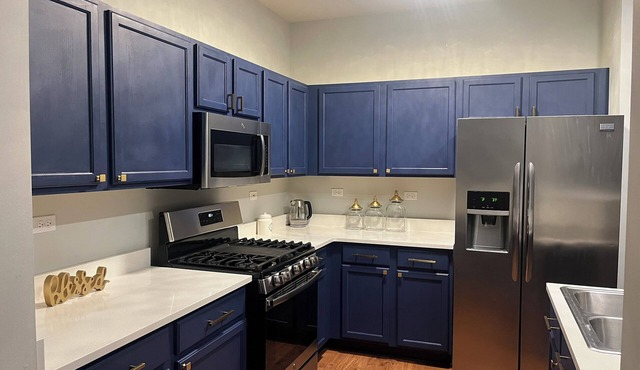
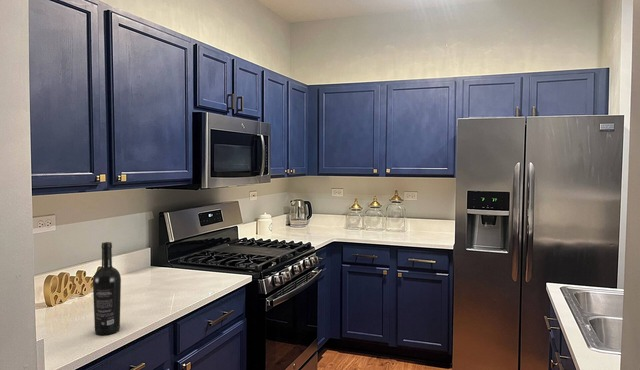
+ wine bottle [92,241,122,336]
